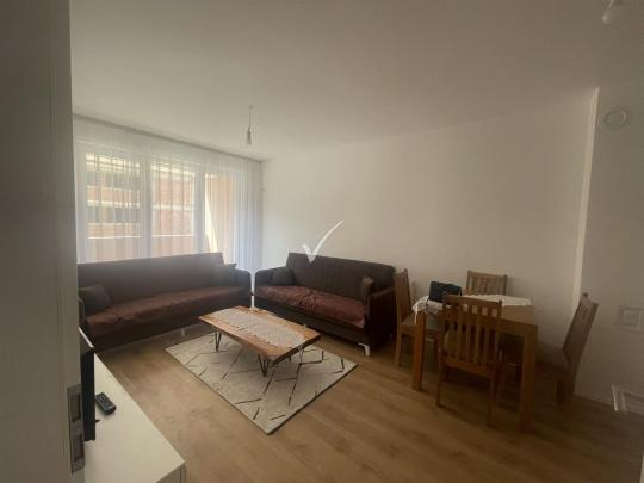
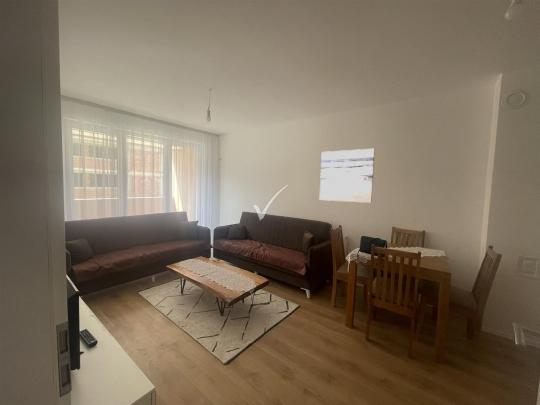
+ wall art [319,148,376,204]
